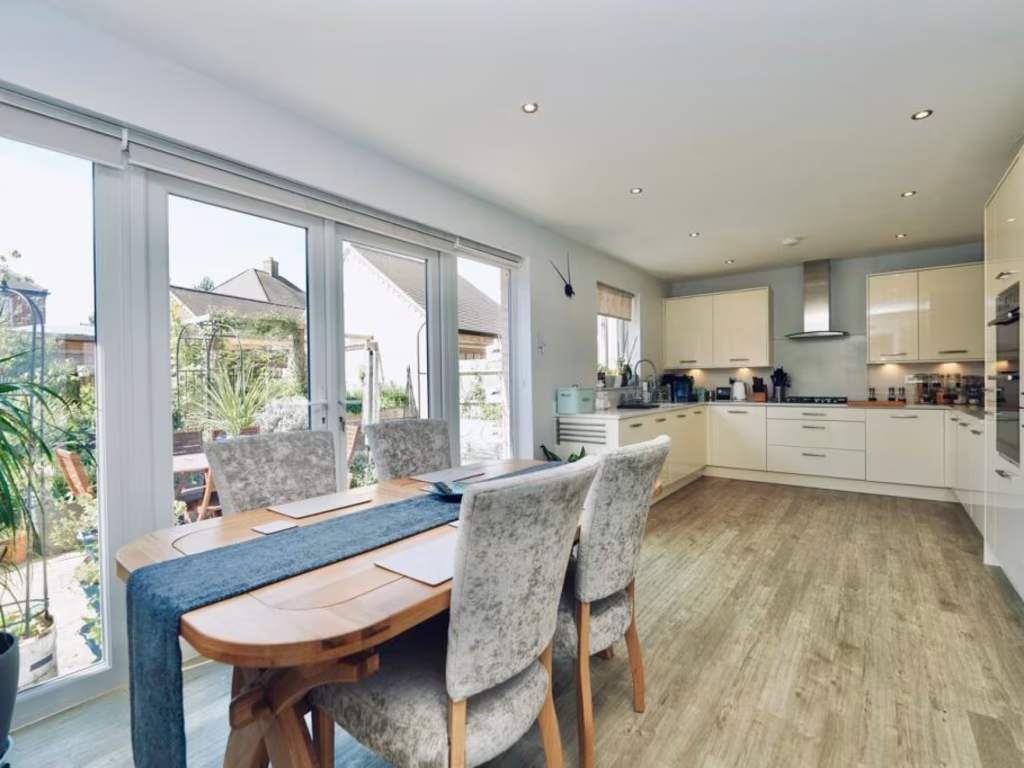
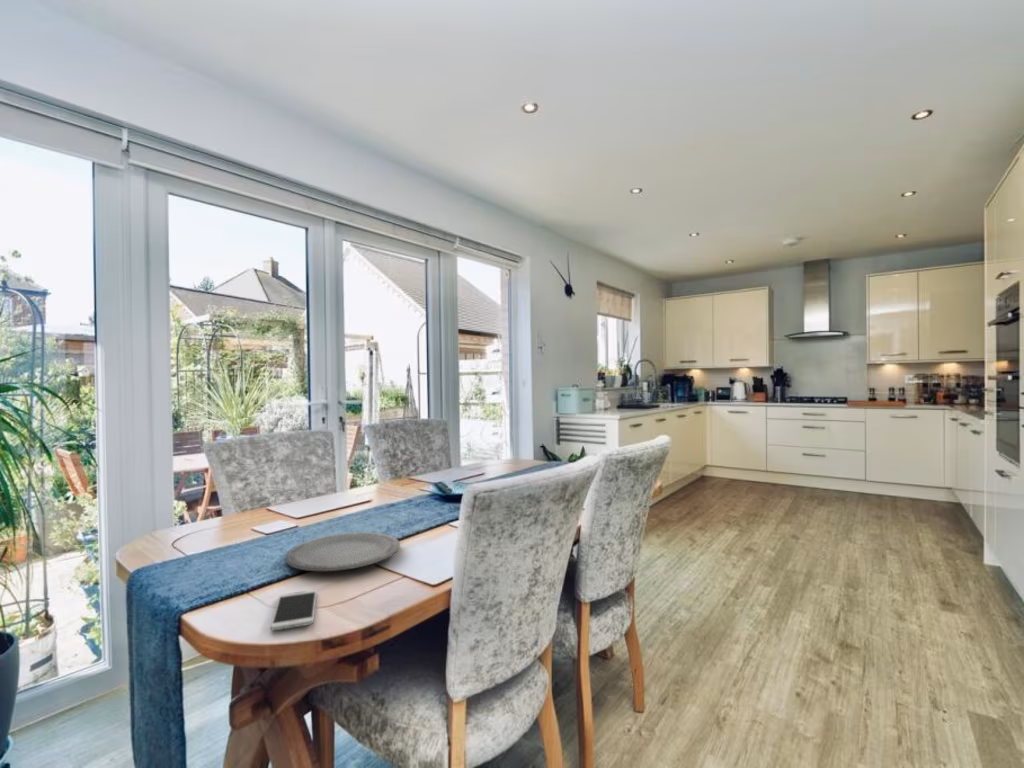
+ plate [284,531,401,572]
+ smartphone [270,589,318,631]
